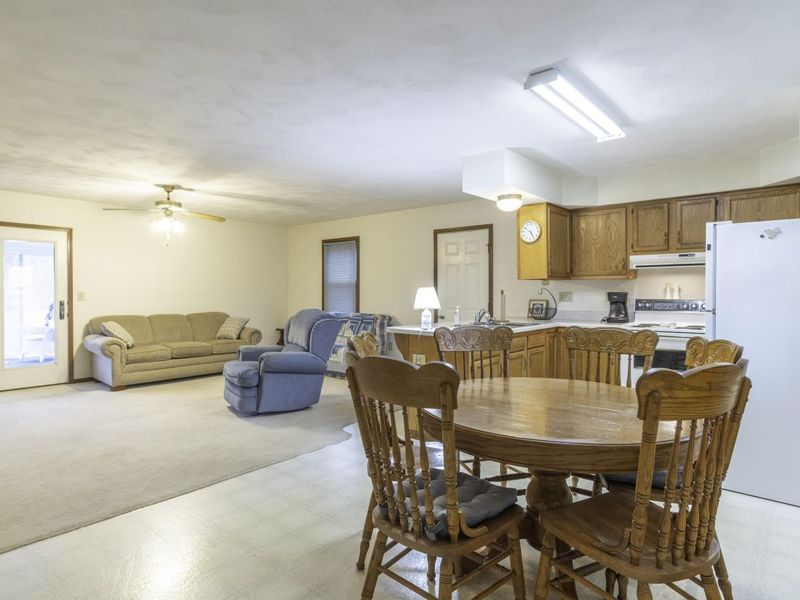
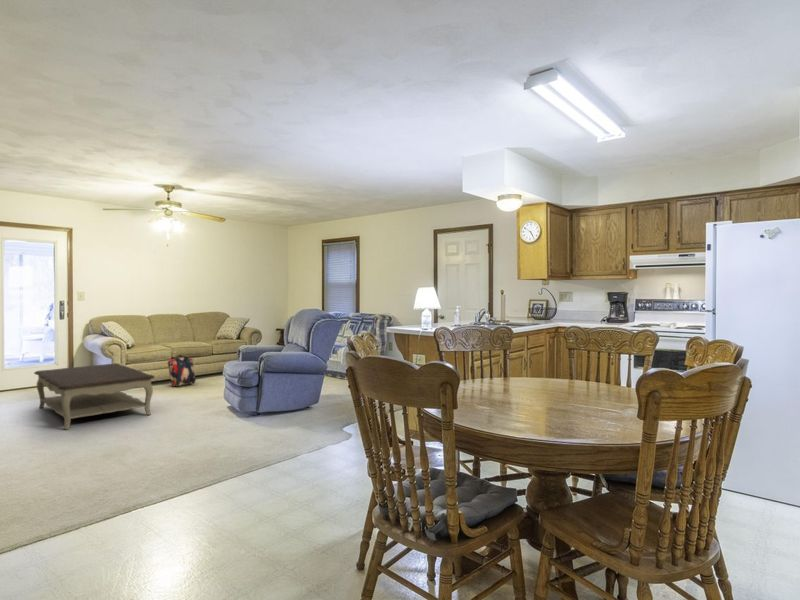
+ coffee table [33,362,156,431]
+ backpack [167,354,197,387]
